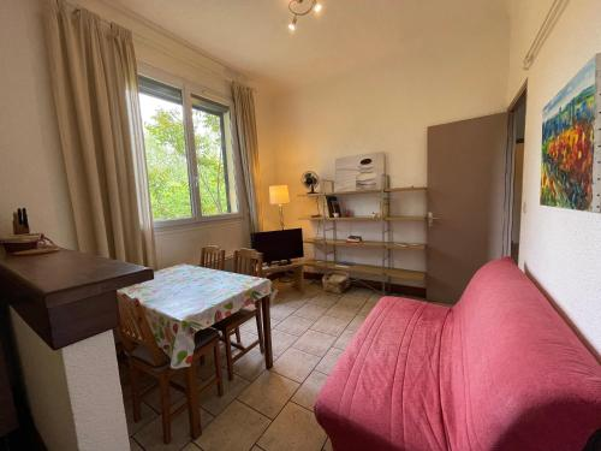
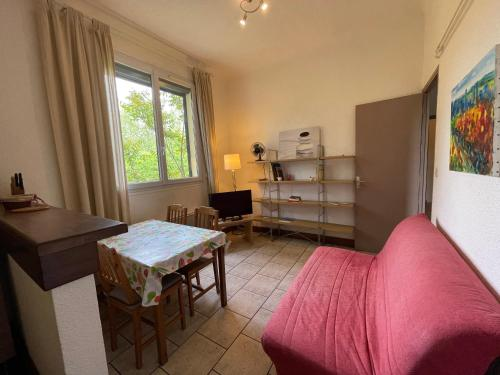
- woven basket [321,269,351,295]
